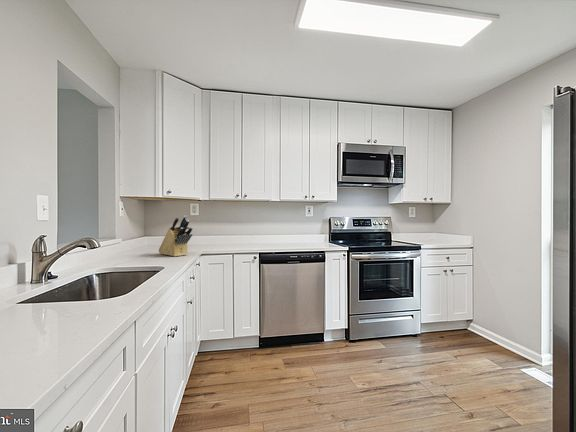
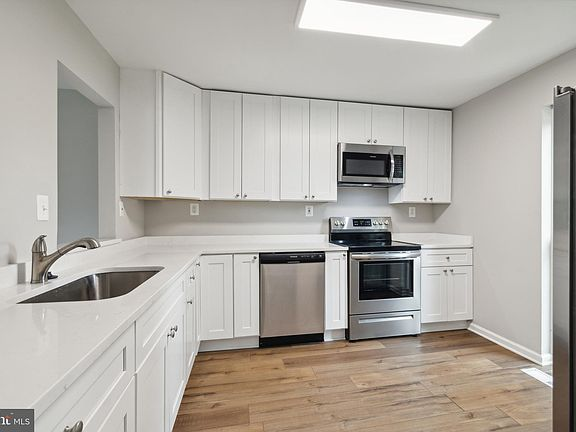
- knife block [158,215,194,258]
